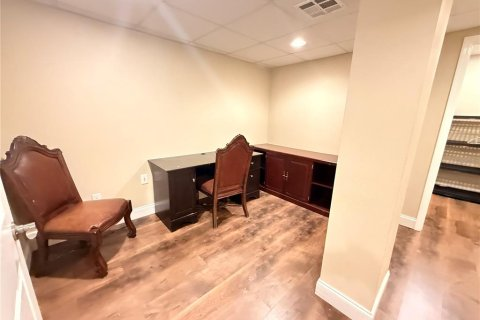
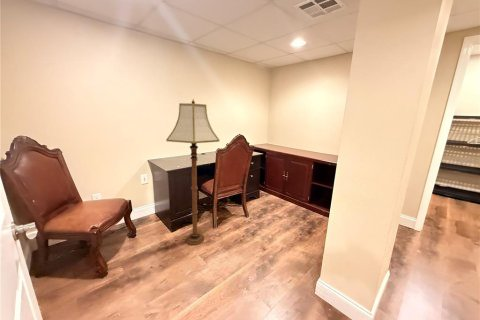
+ floor lamp [165,98,220,246]
